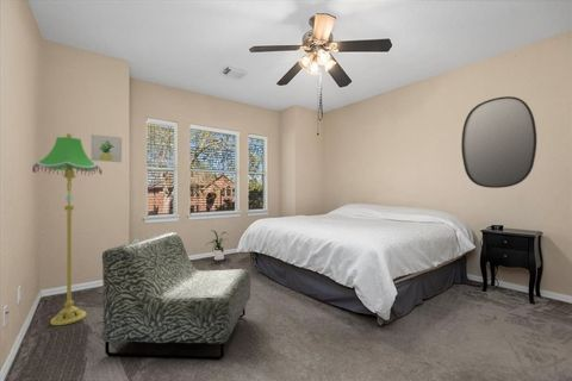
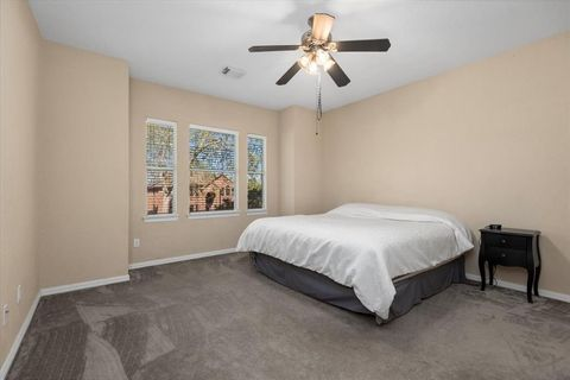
- wall art [89,133,123,163]
- floor lamp [31,132,104,326]
- home mirror [460,95,537,189]
- armchair [101,231,251,361]
- house plant [206,229,230,261]
